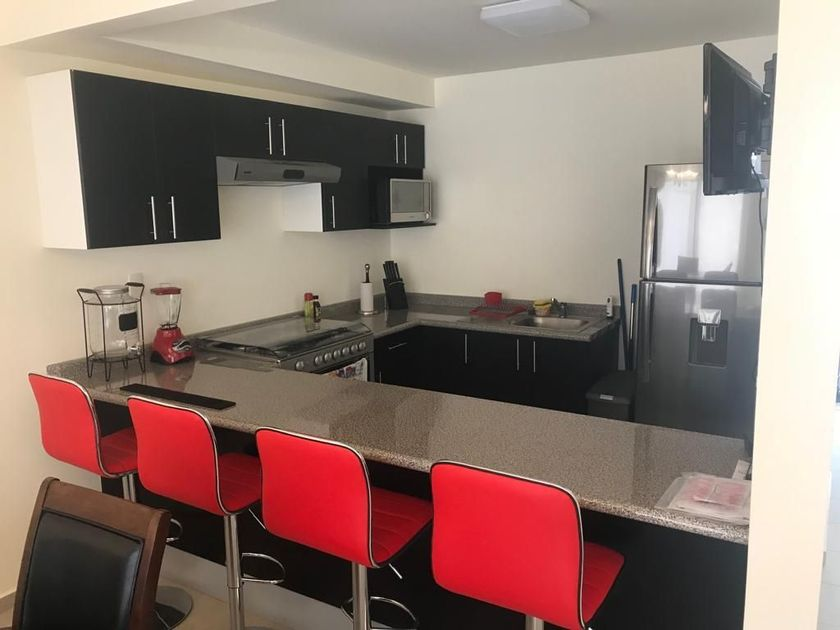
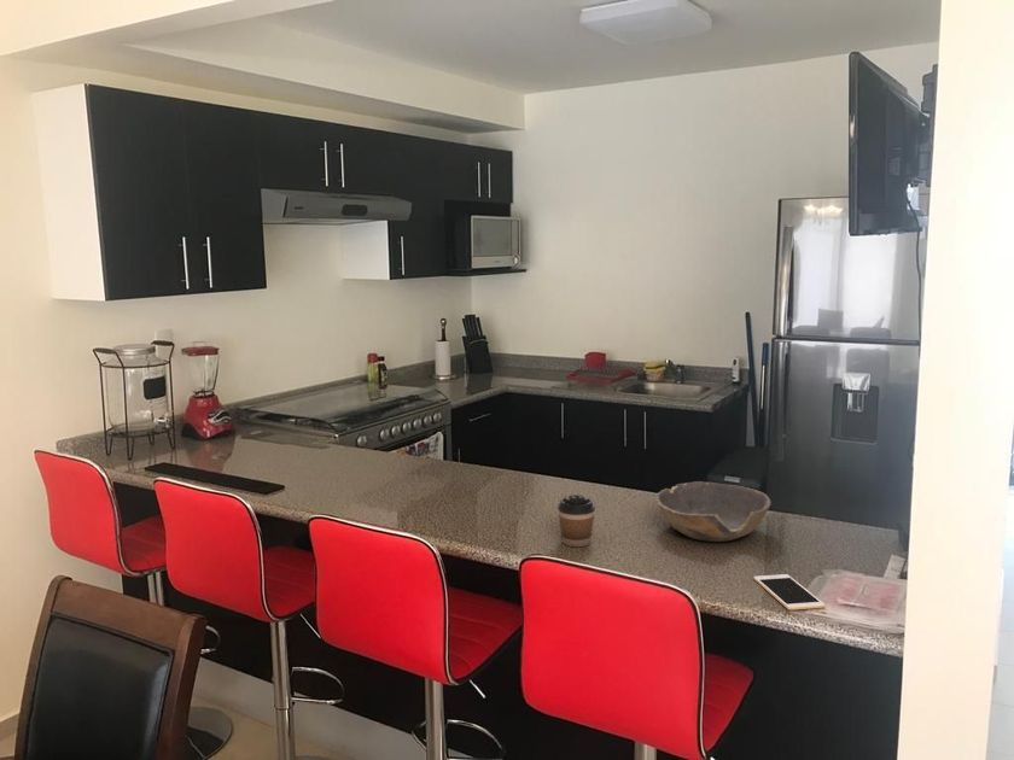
+ coffee cup [556,493,596,548]
+ cell phone [752,573,826,612]
+ bowl [654,480,773,543]
